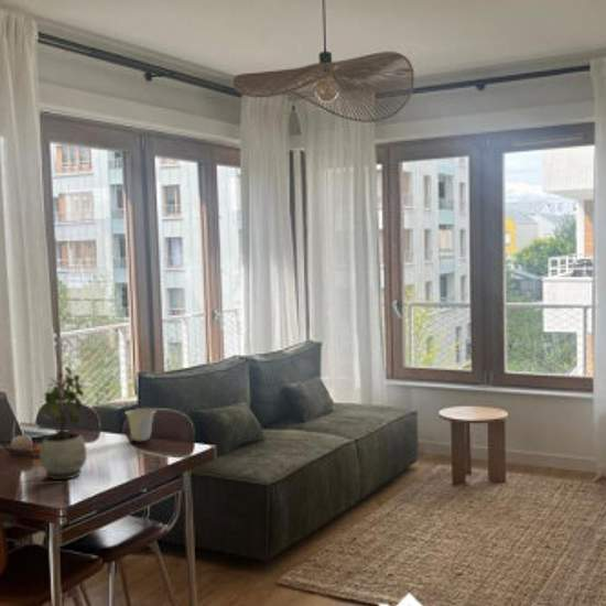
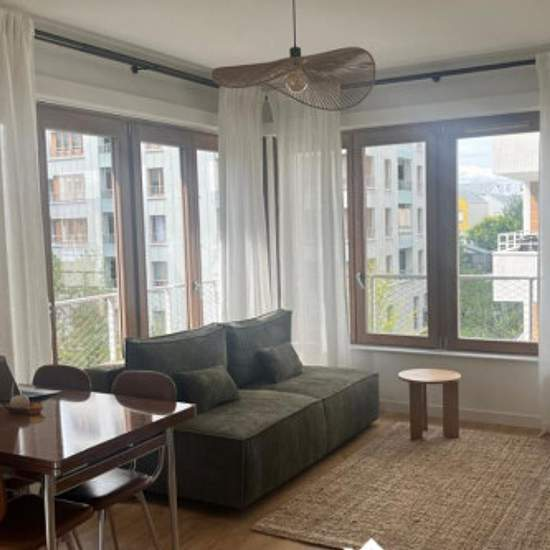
- potted plant [39,366,88,480]
- cup [123,408,156,442]
